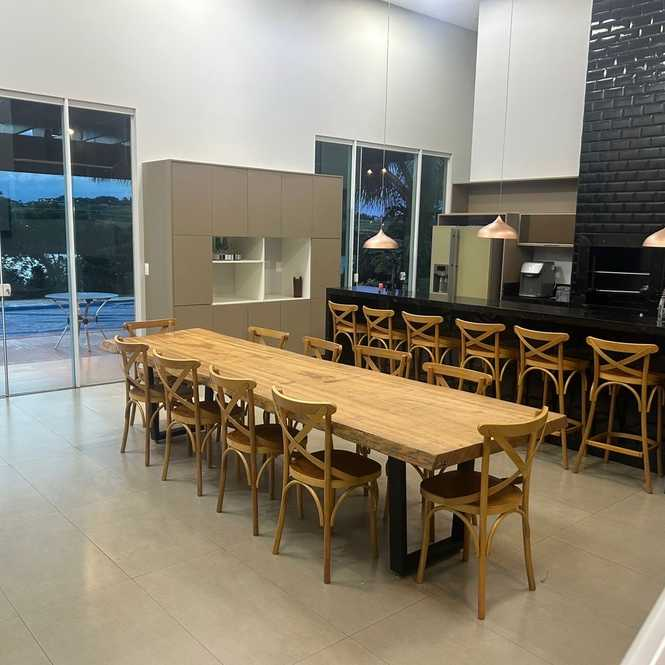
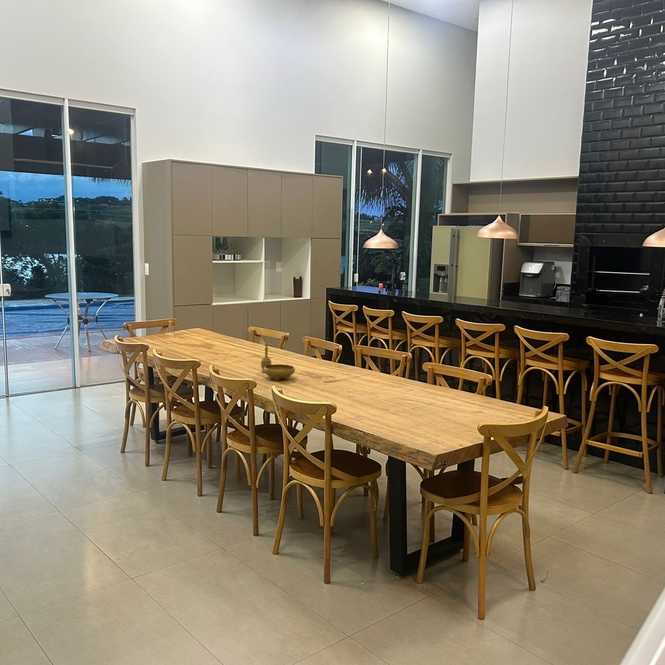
+ decorative bowl [260,342,296,381]
